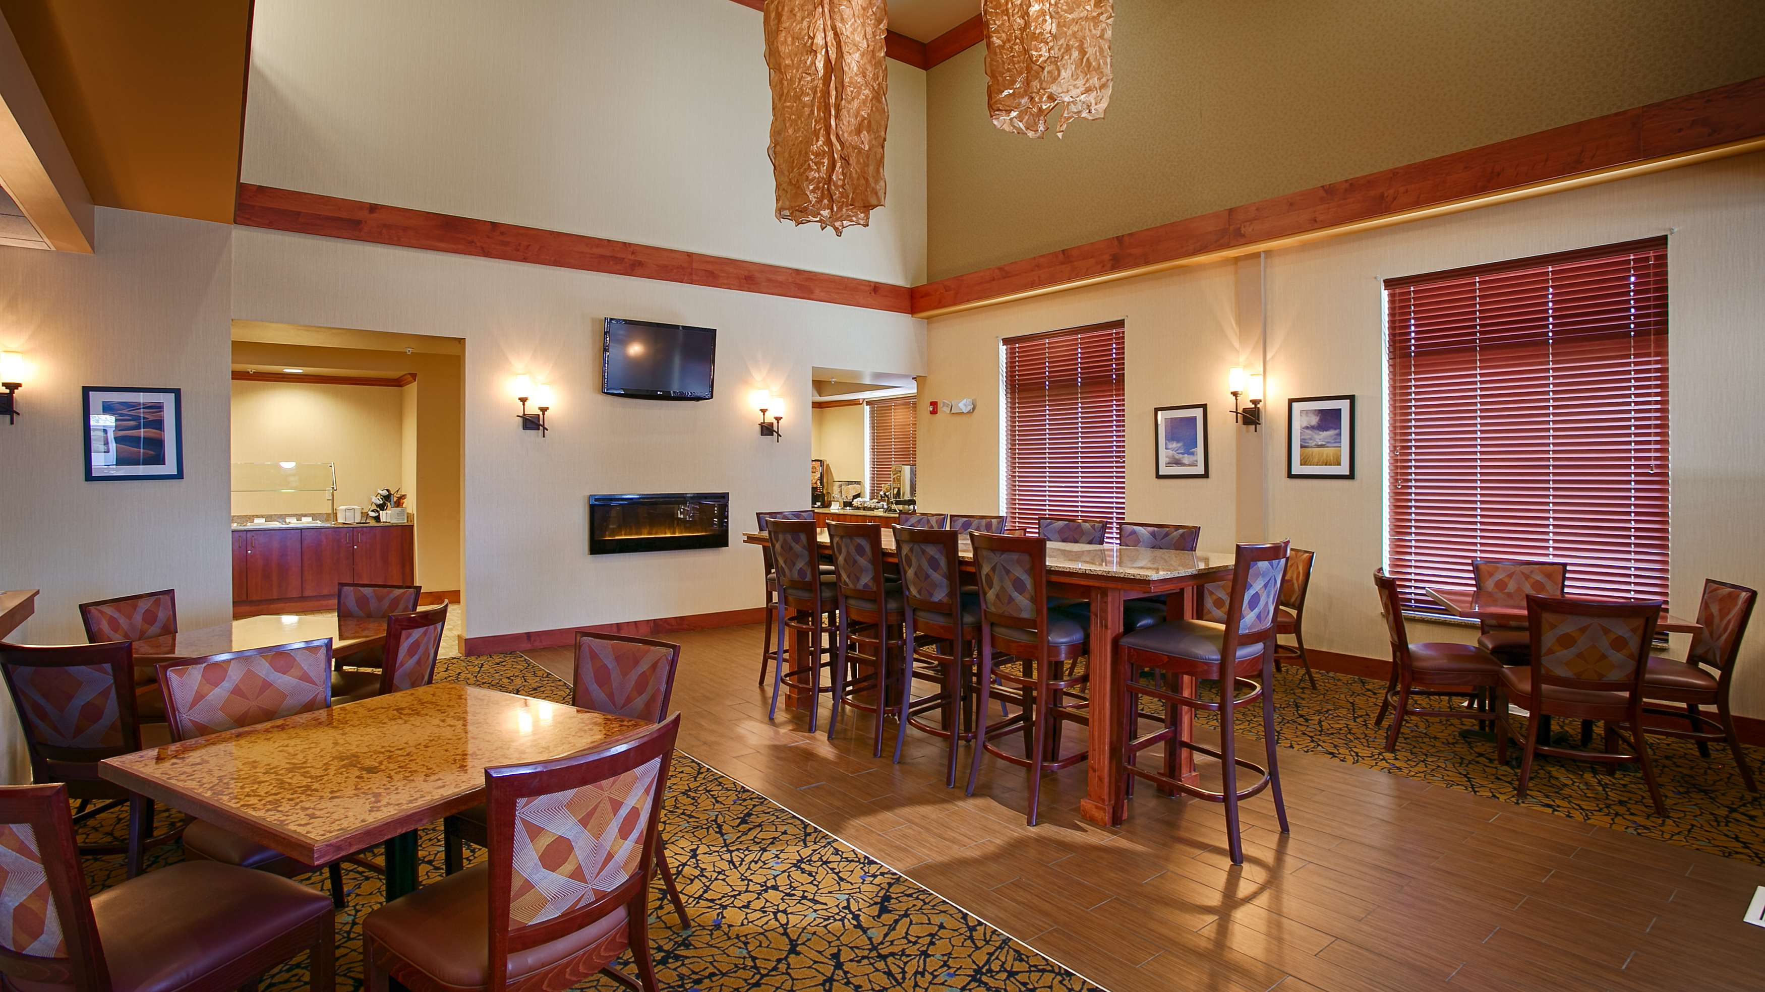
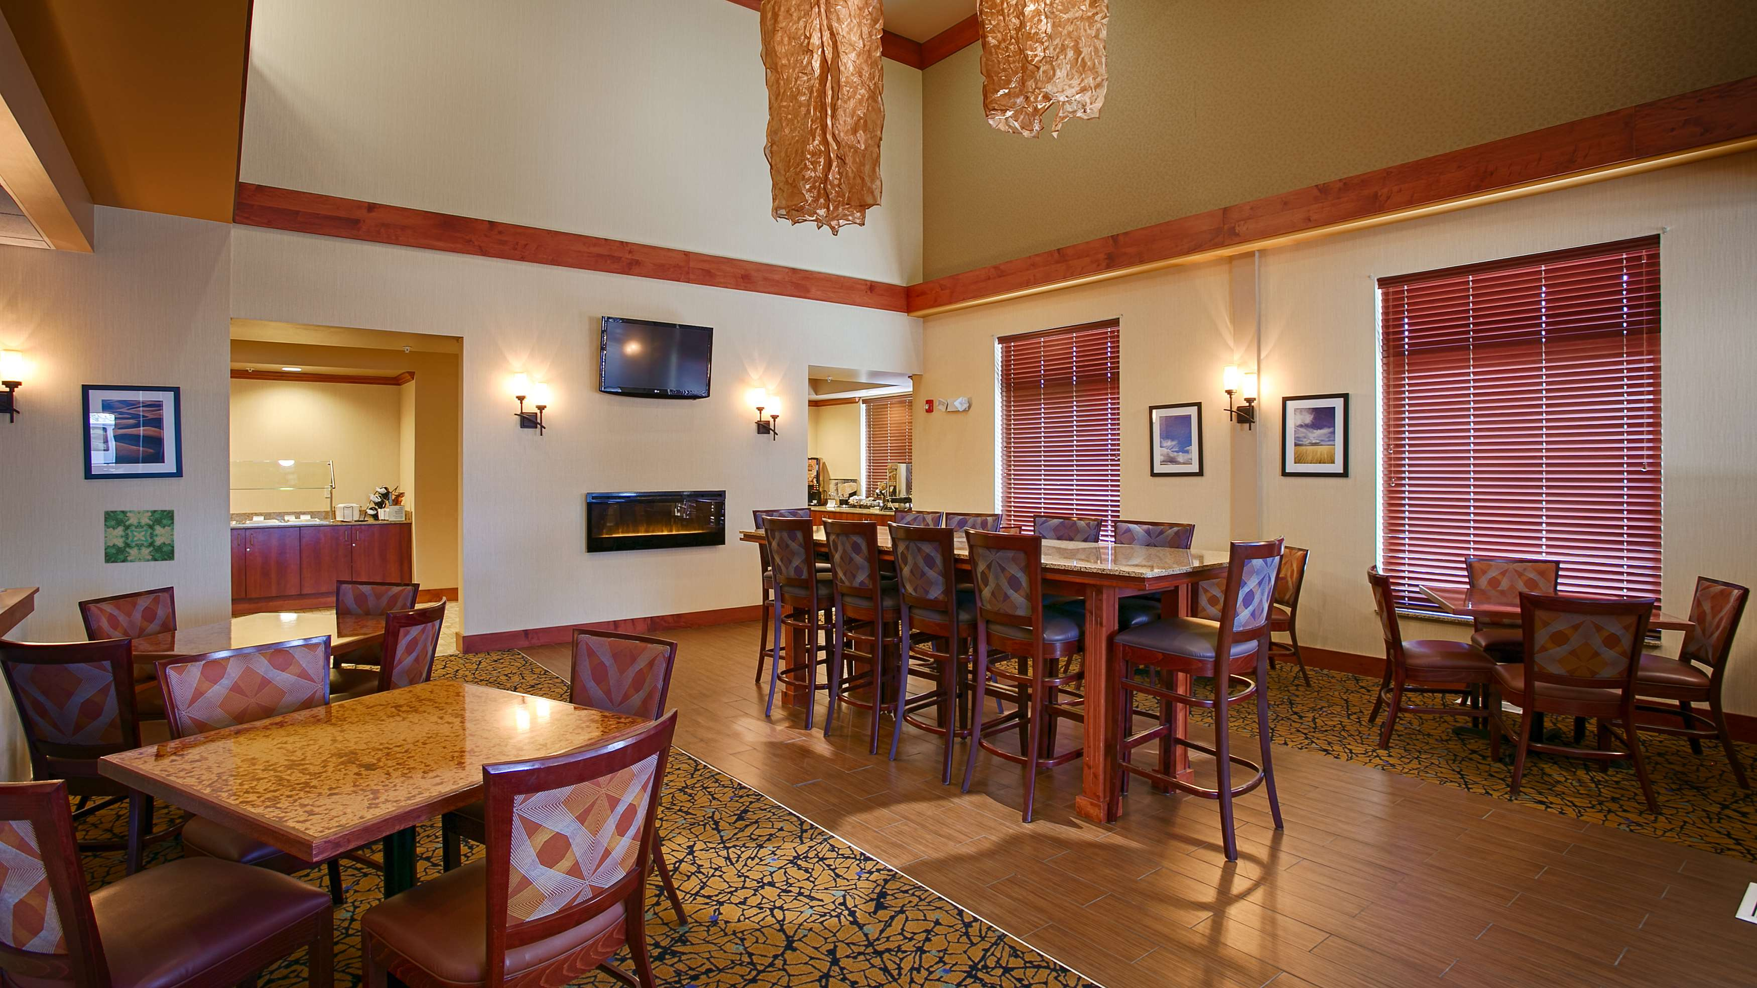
+ wall art [104,509,175,563]
